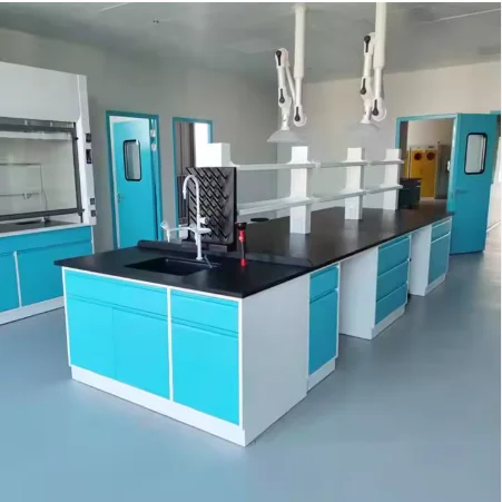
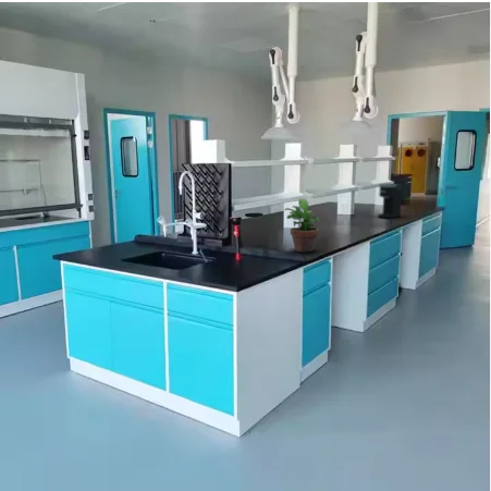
+ potted plant [283,198,330,253]
+ coffee maker [378,183,403,219]
